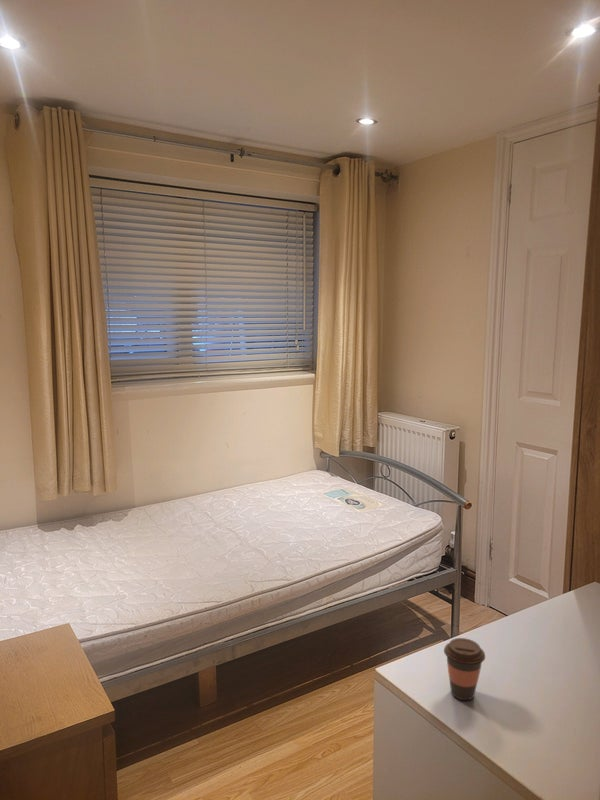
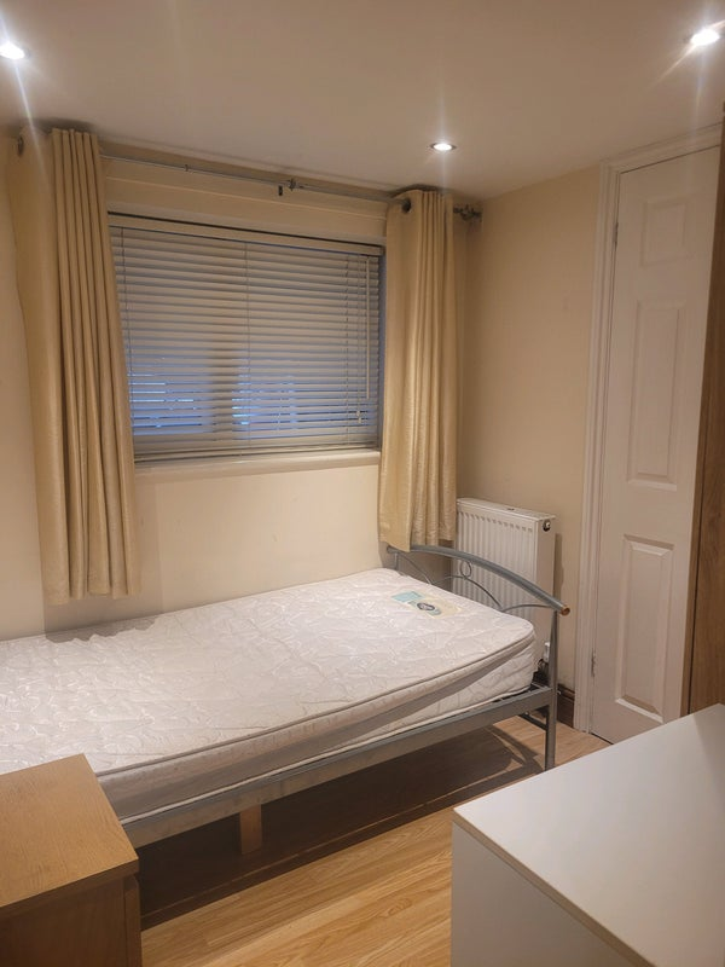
- coffee cup [443,637,486,701]
